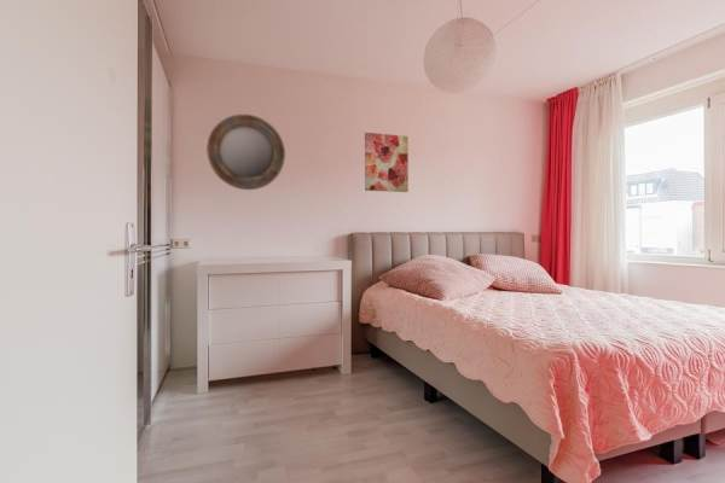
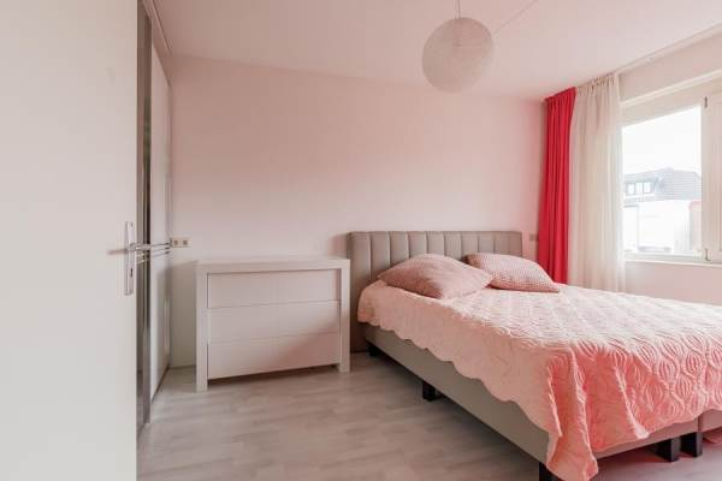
- home mirror [205,114,286,191]
- wall art [364,132,410,193]
